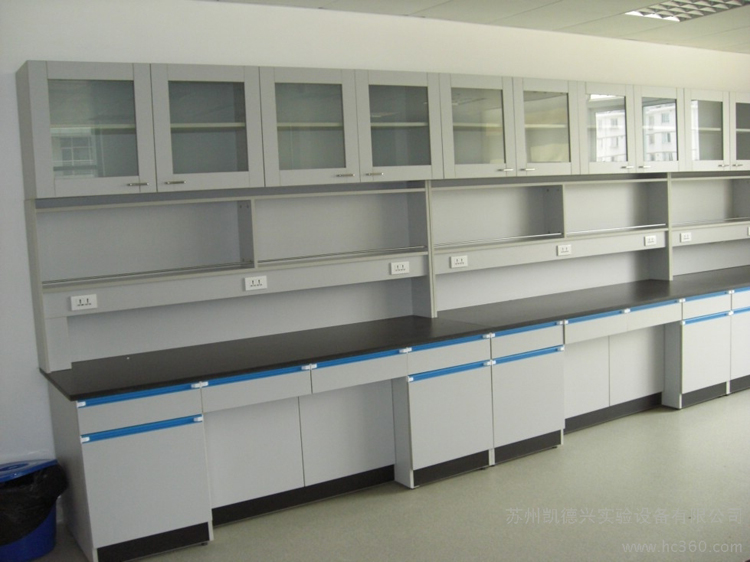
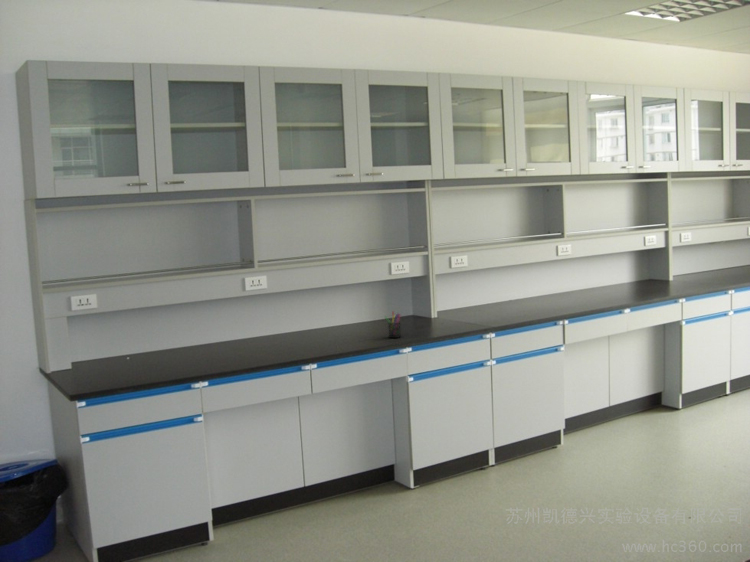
+ pen holder [384,310,402,339]
